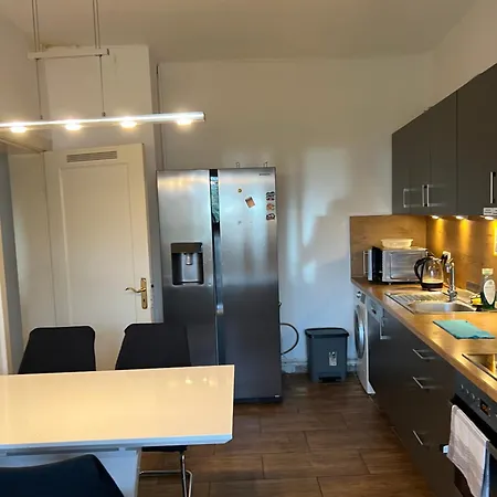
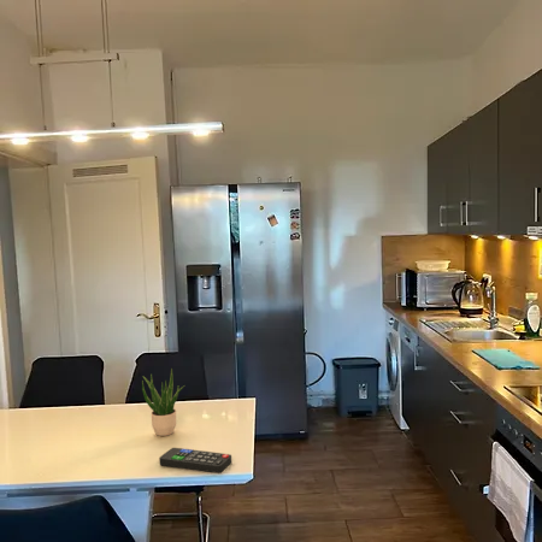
+ potted plant [141,367,184,437]
+ remote control [158,447,232,475]
